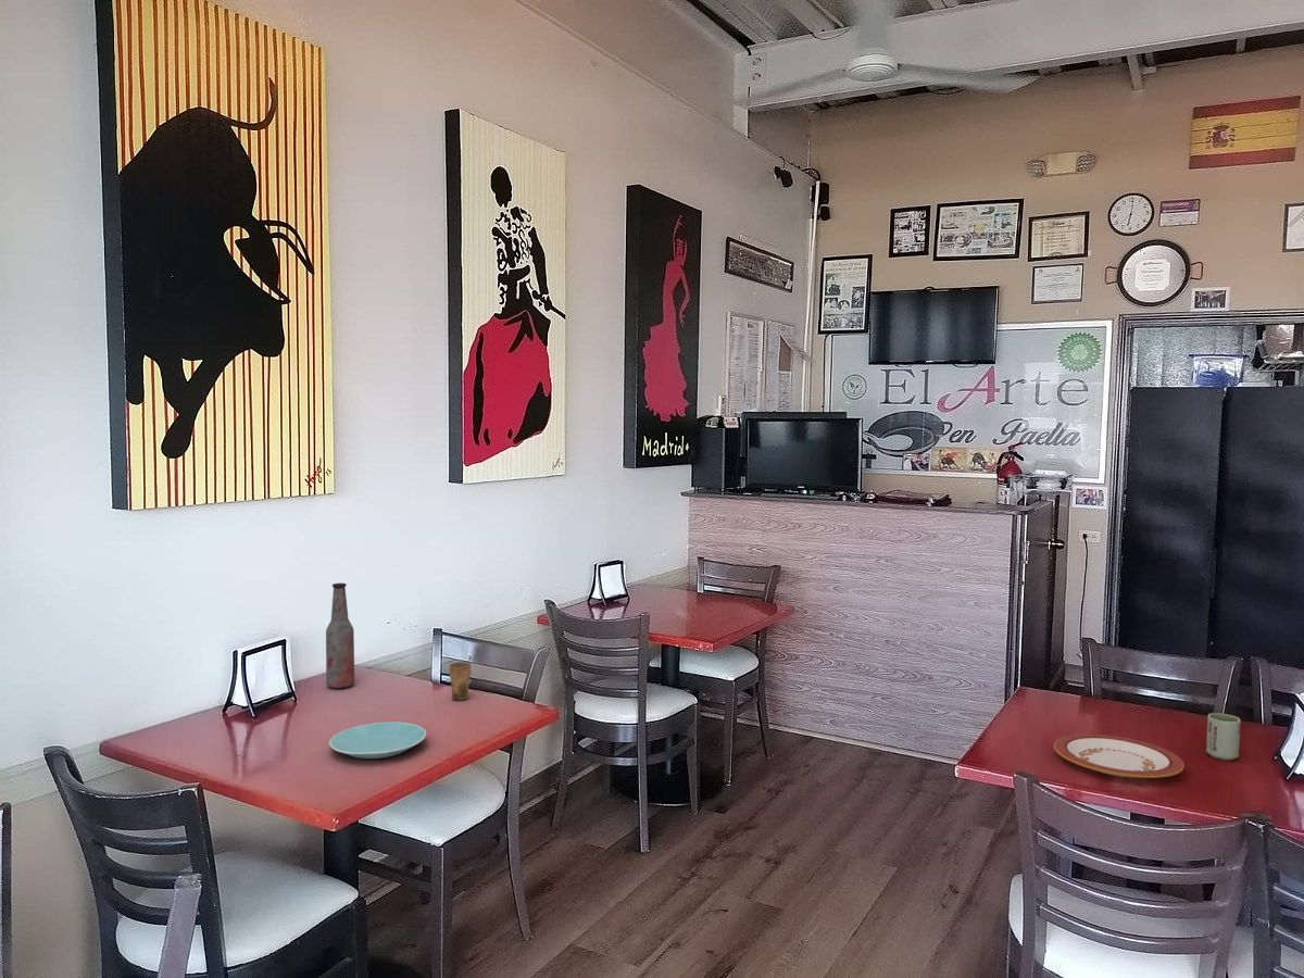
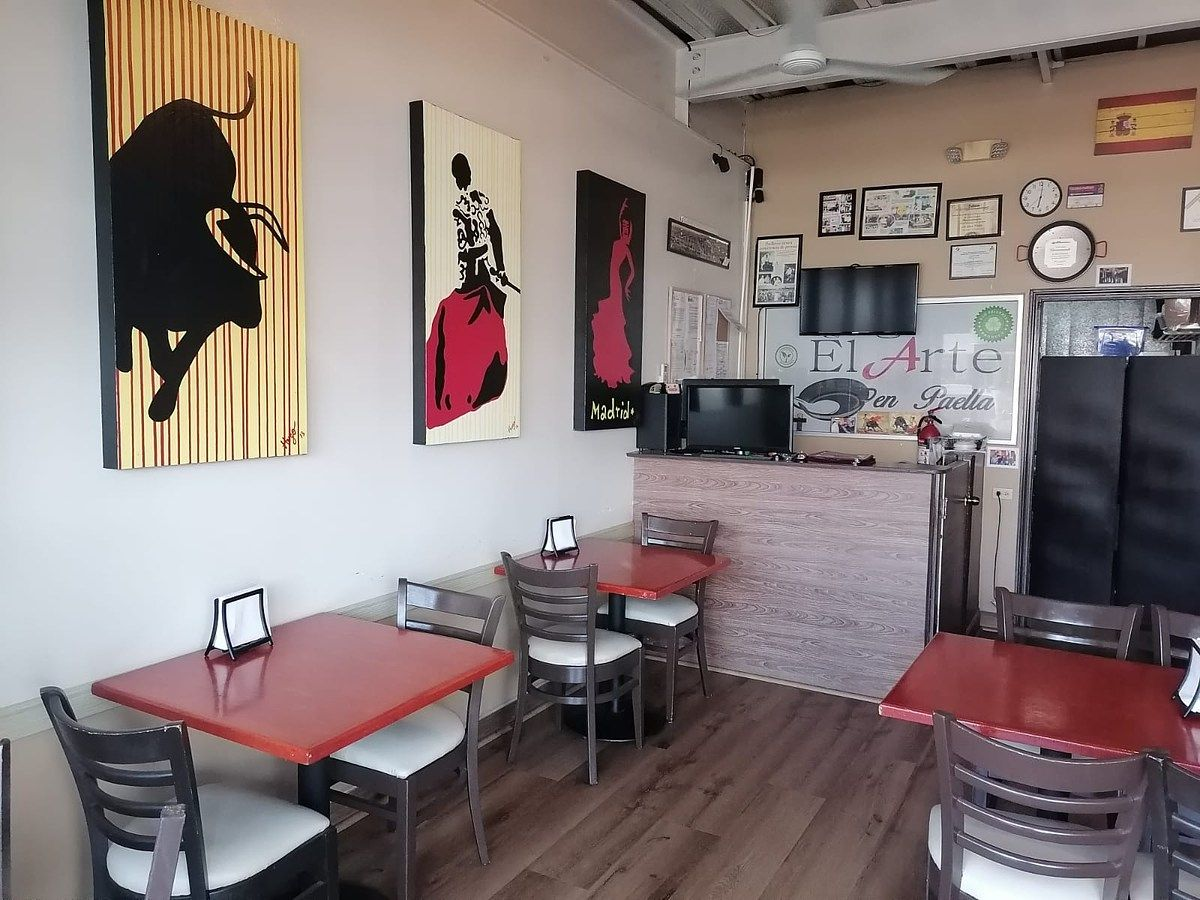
- cup [1205,712,1241,761]
- plate [328,720,427,760]
- cup [448,655,472,701]
- plate [1053,734,1186,779]
- bottle [325,582,355,689]
